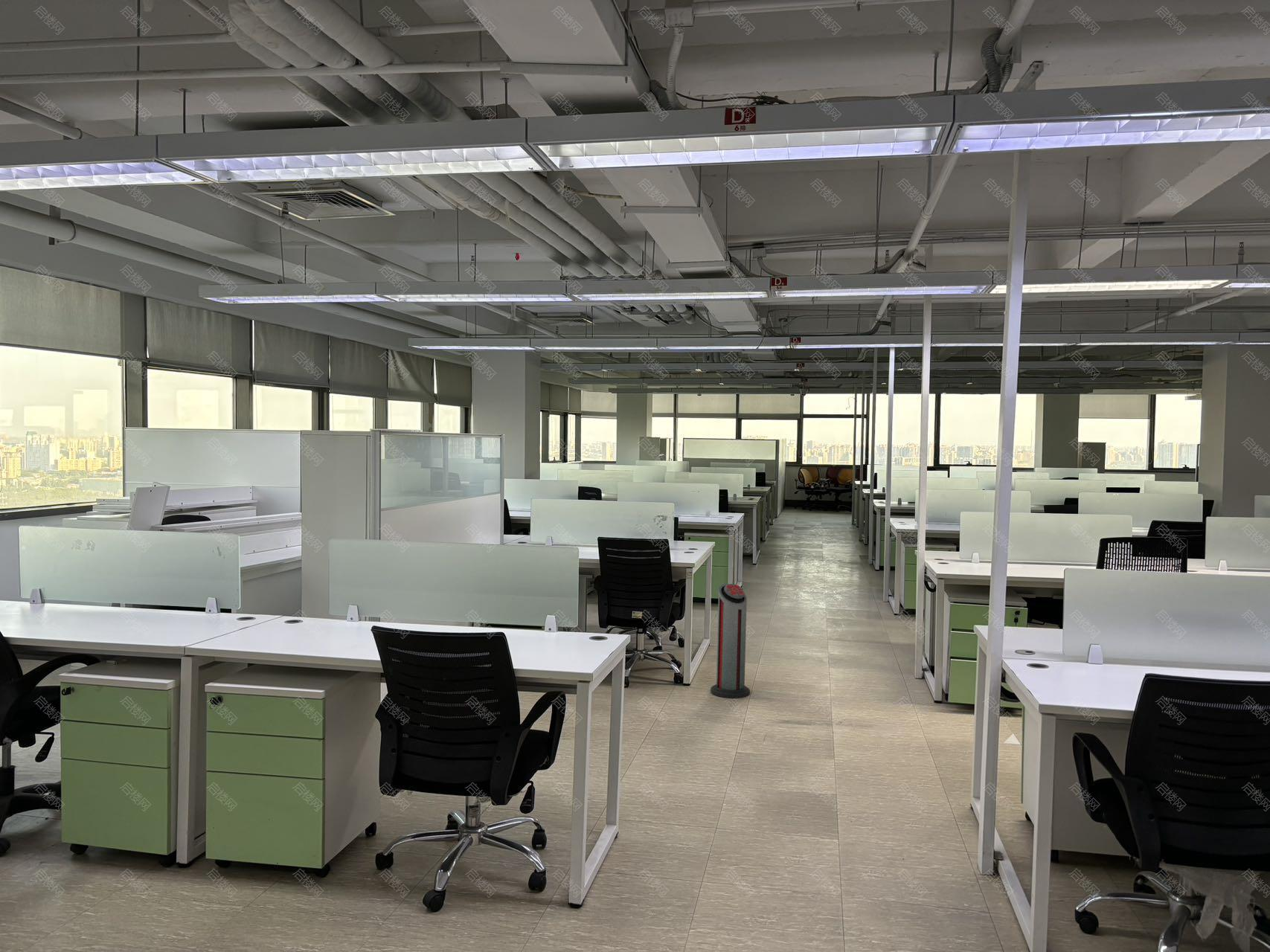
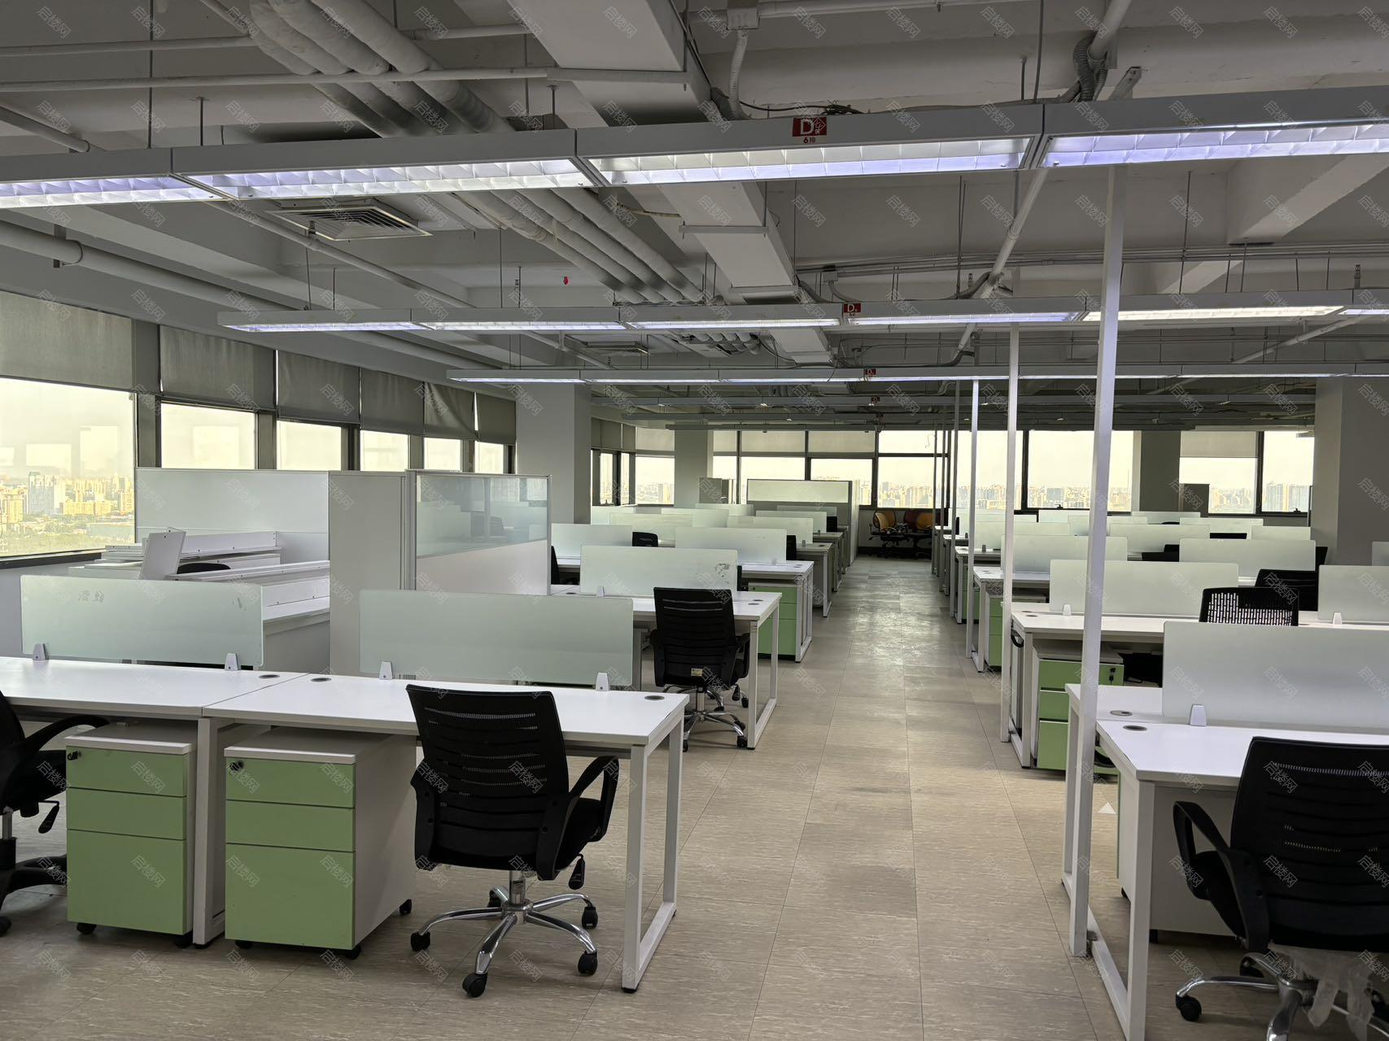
- air purifier [710,583,751,698]
